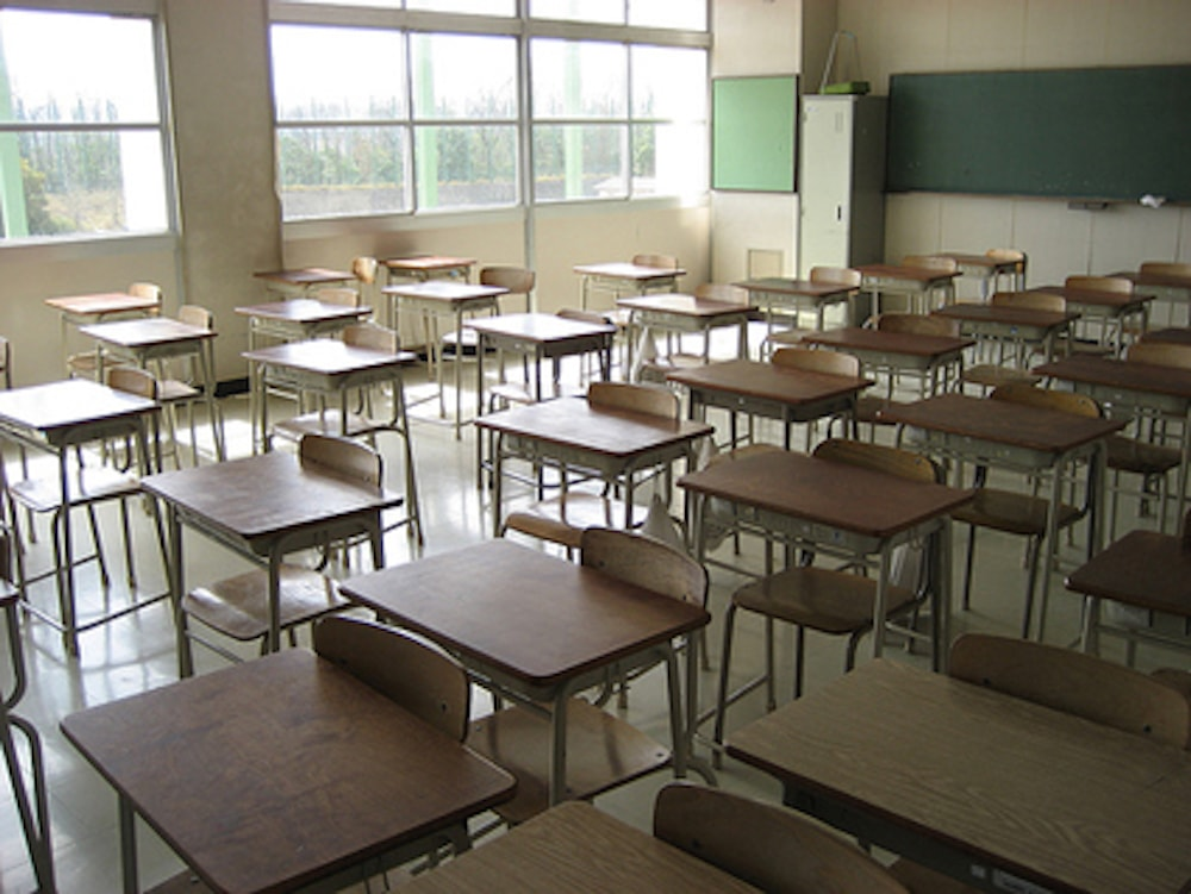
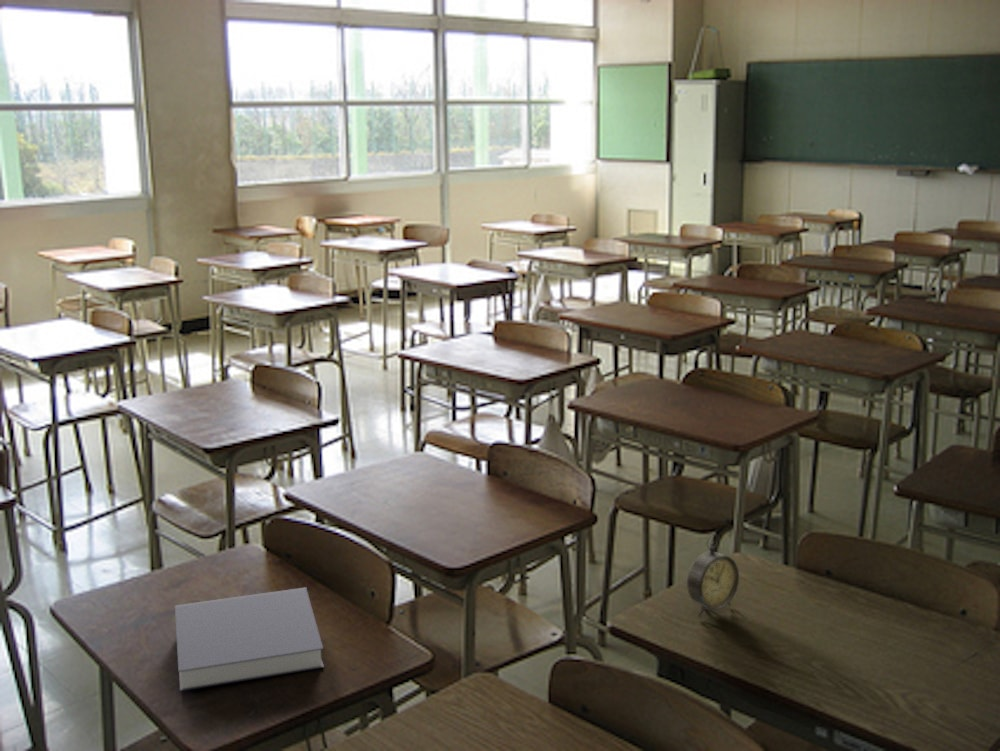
+ alarm clock [686,532,740,618]
+ book [174,586,325,692]
